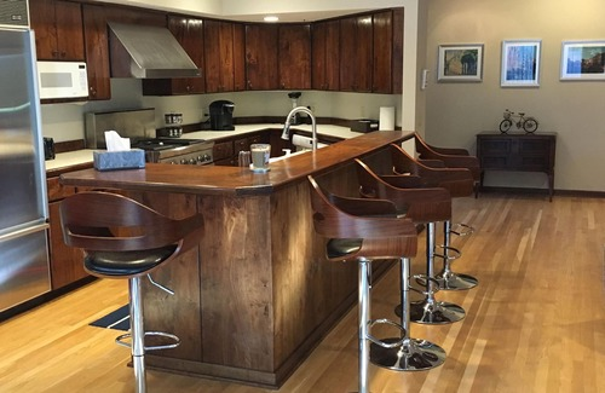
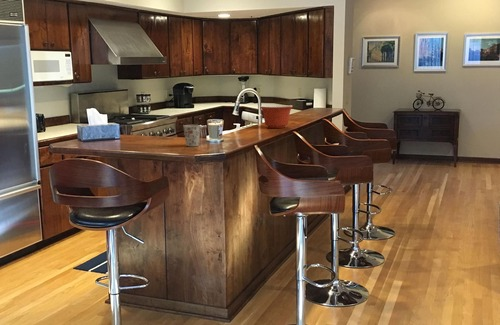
+ cup [182,124,202,147]
+ mixing bowl [259,104,294,129]
